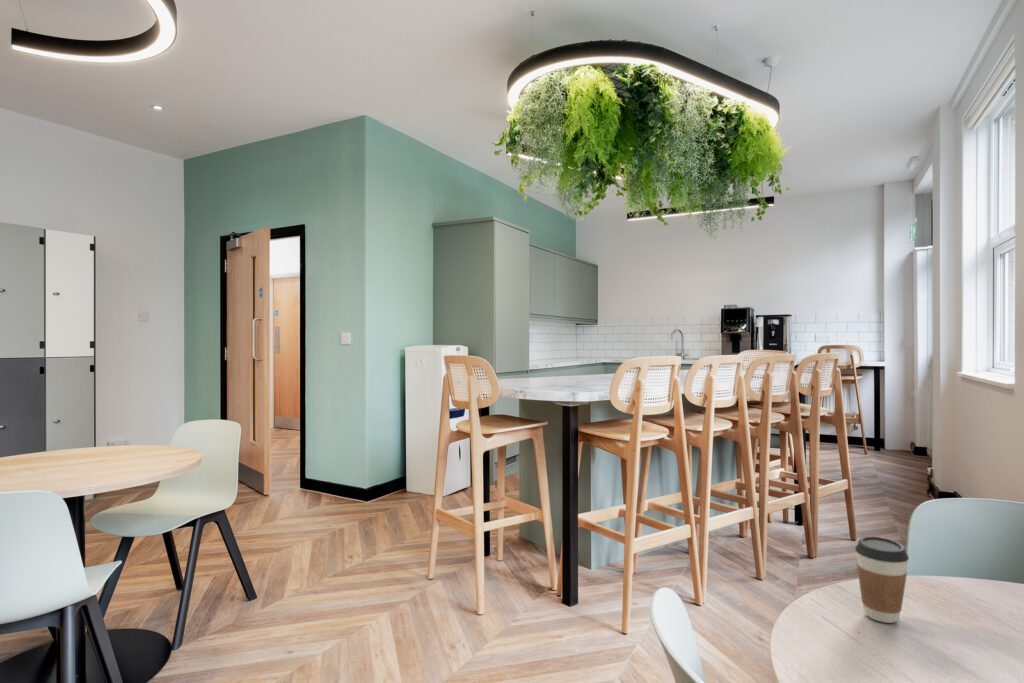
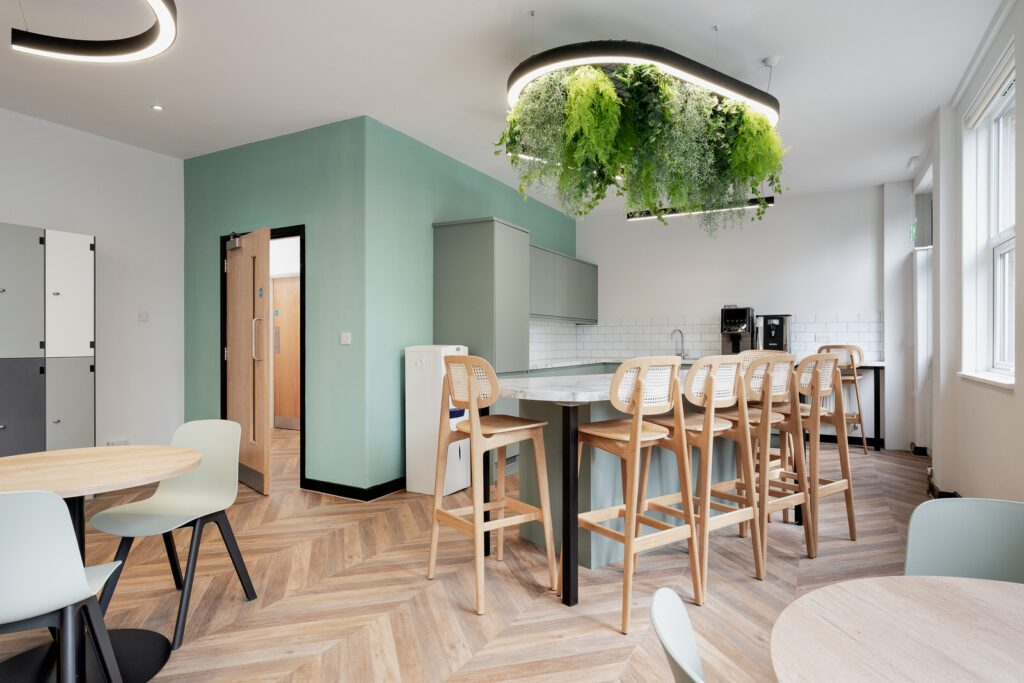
- coffee cup [854,535,910,624]
